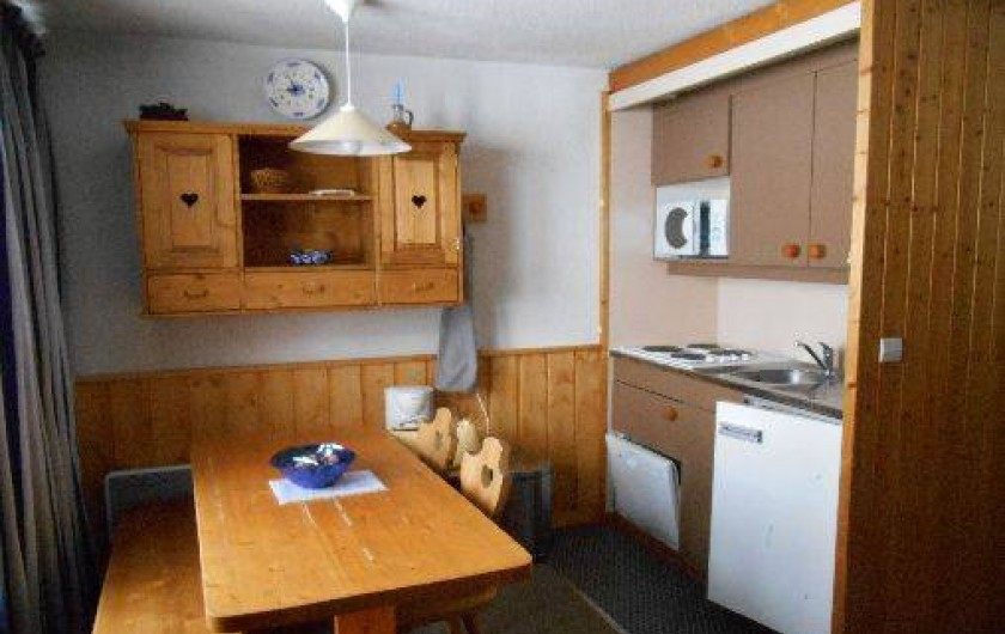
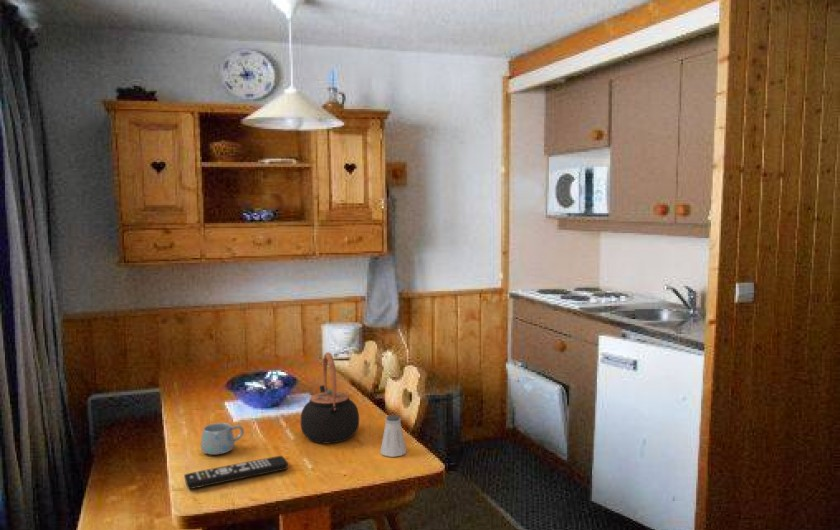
+ remote control [183,455,289,490]
+ mug [200,422,245,456]
+ teapot [300,351,360,444]
+ saltshaker [379,414,408,458]
